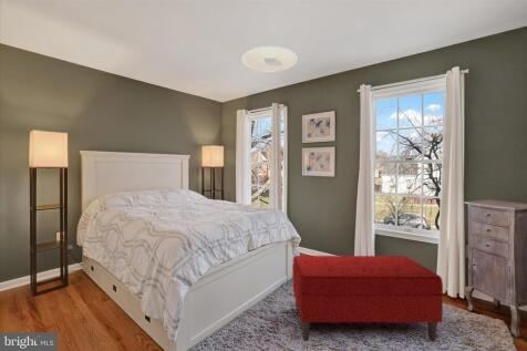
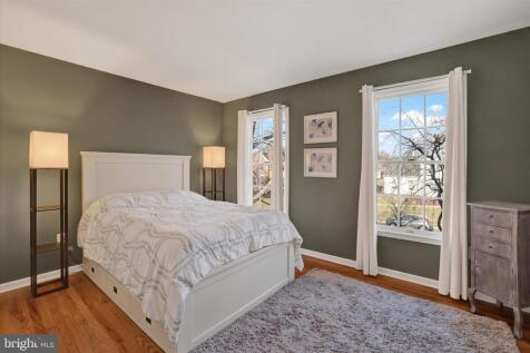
- bench [292,255,444,342]
- ceiling light [241,45,298,72]
